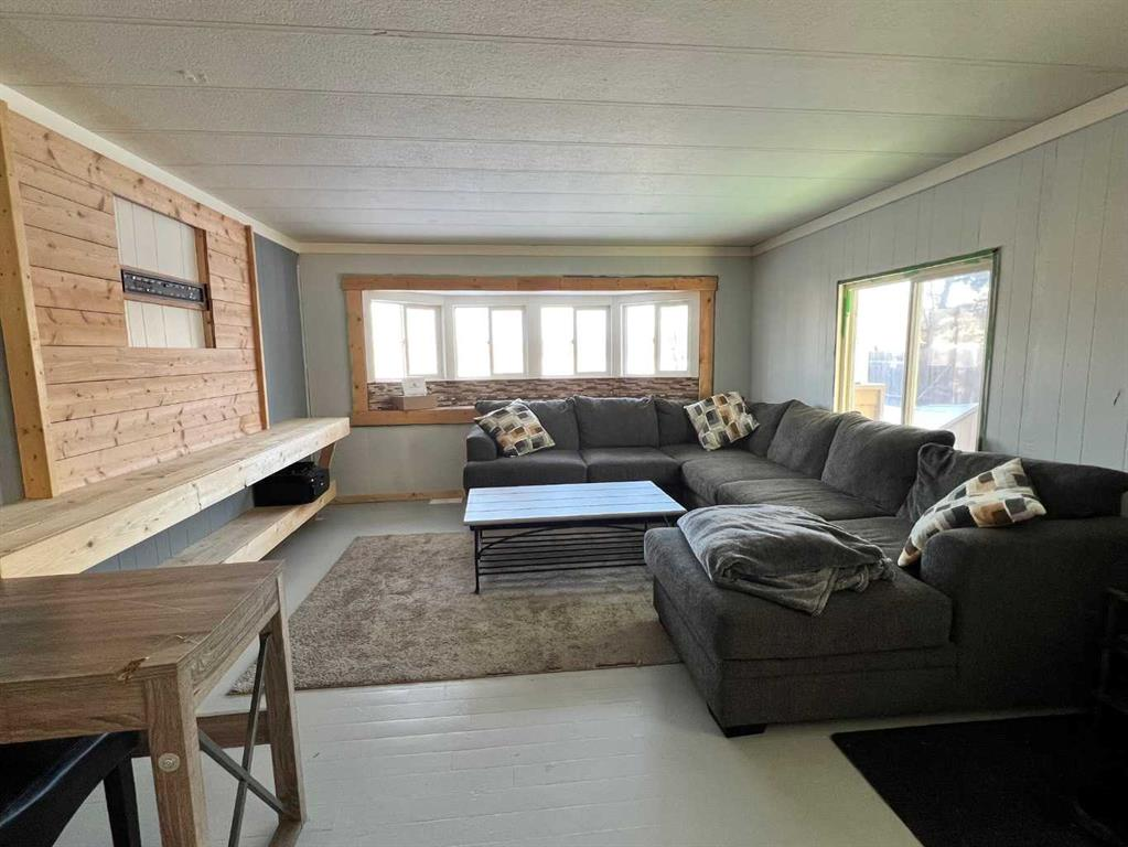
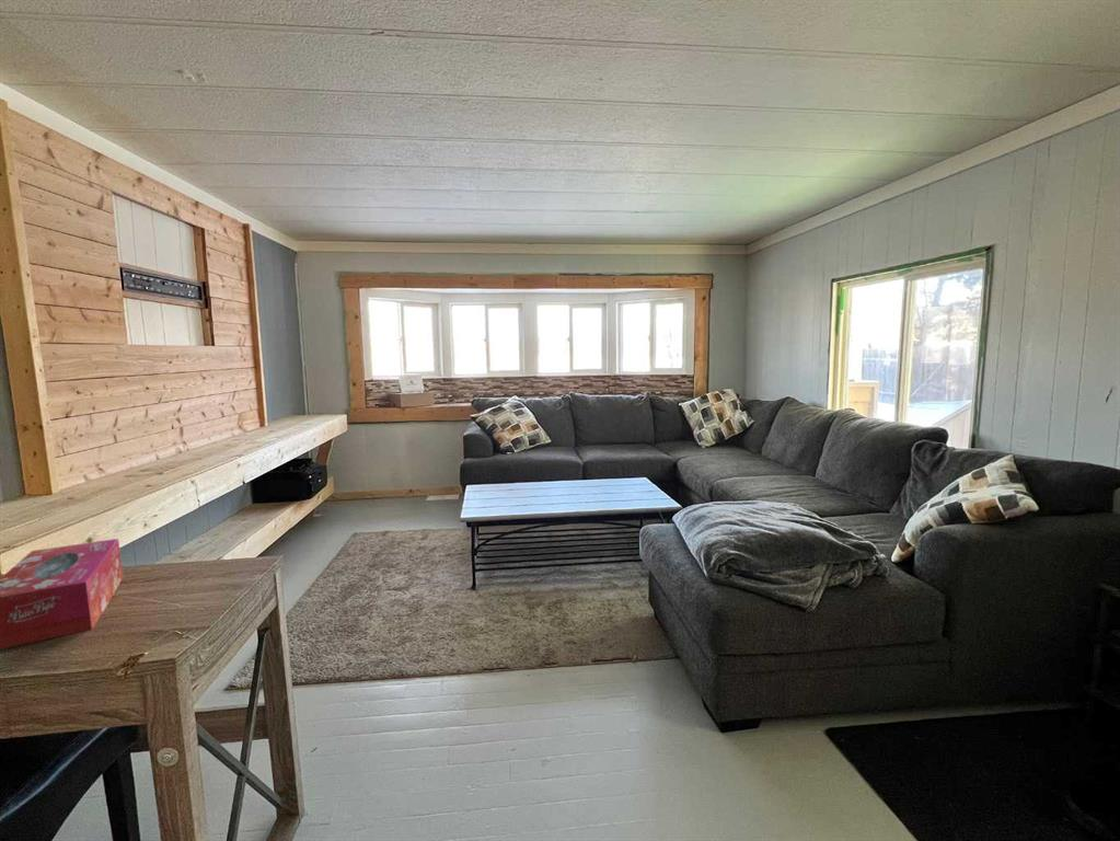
+ tissue box [0,538,124,650]
